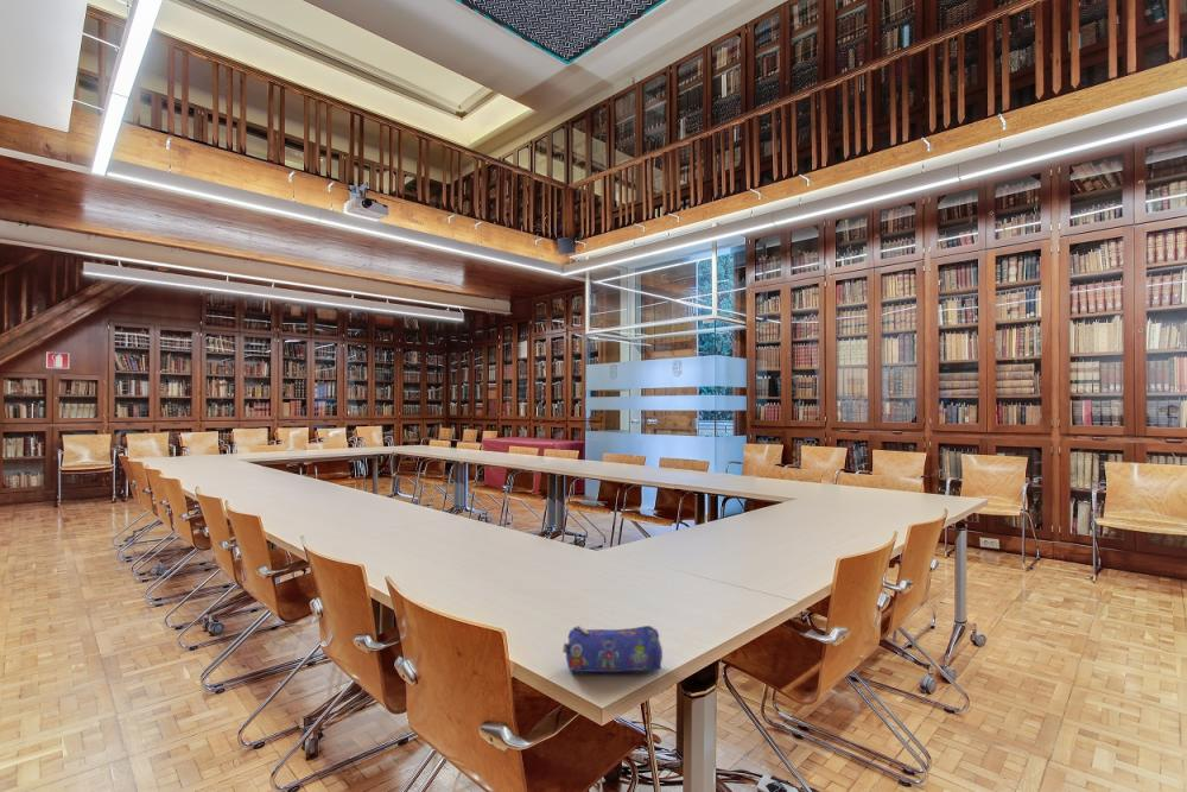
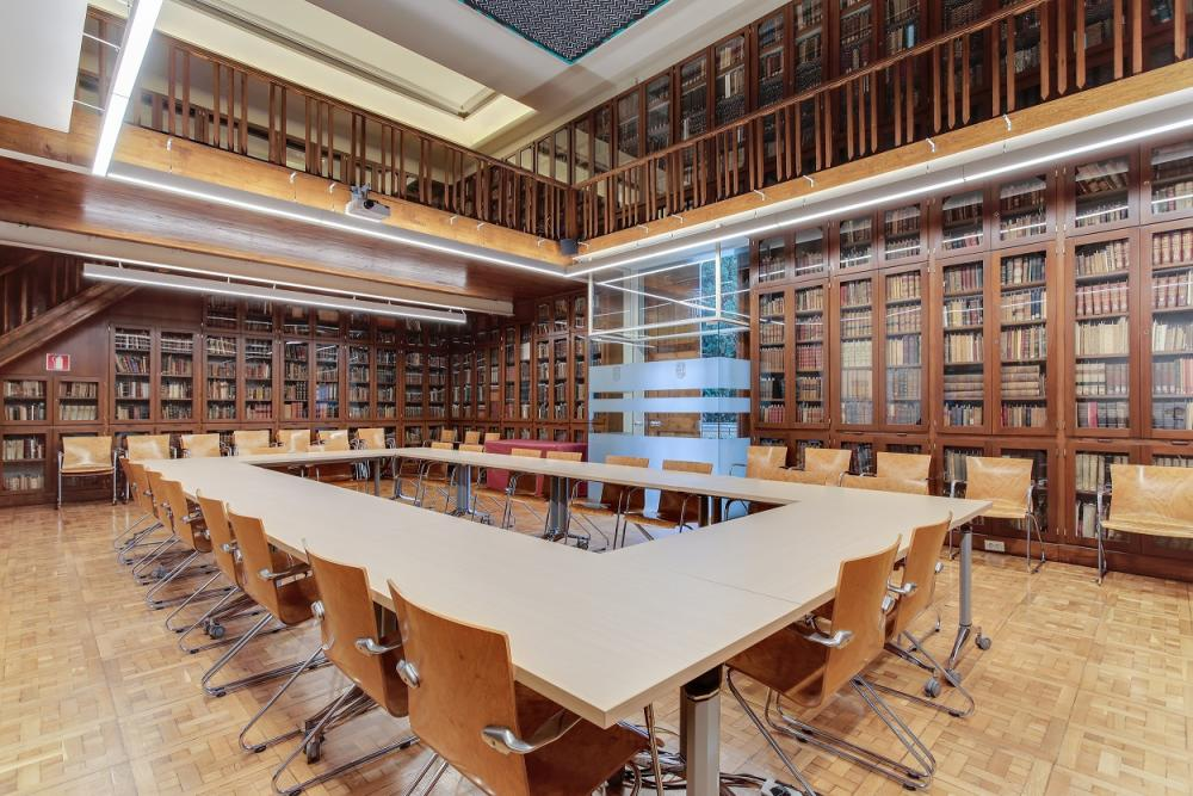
- pencil case [561,625,664,673]
